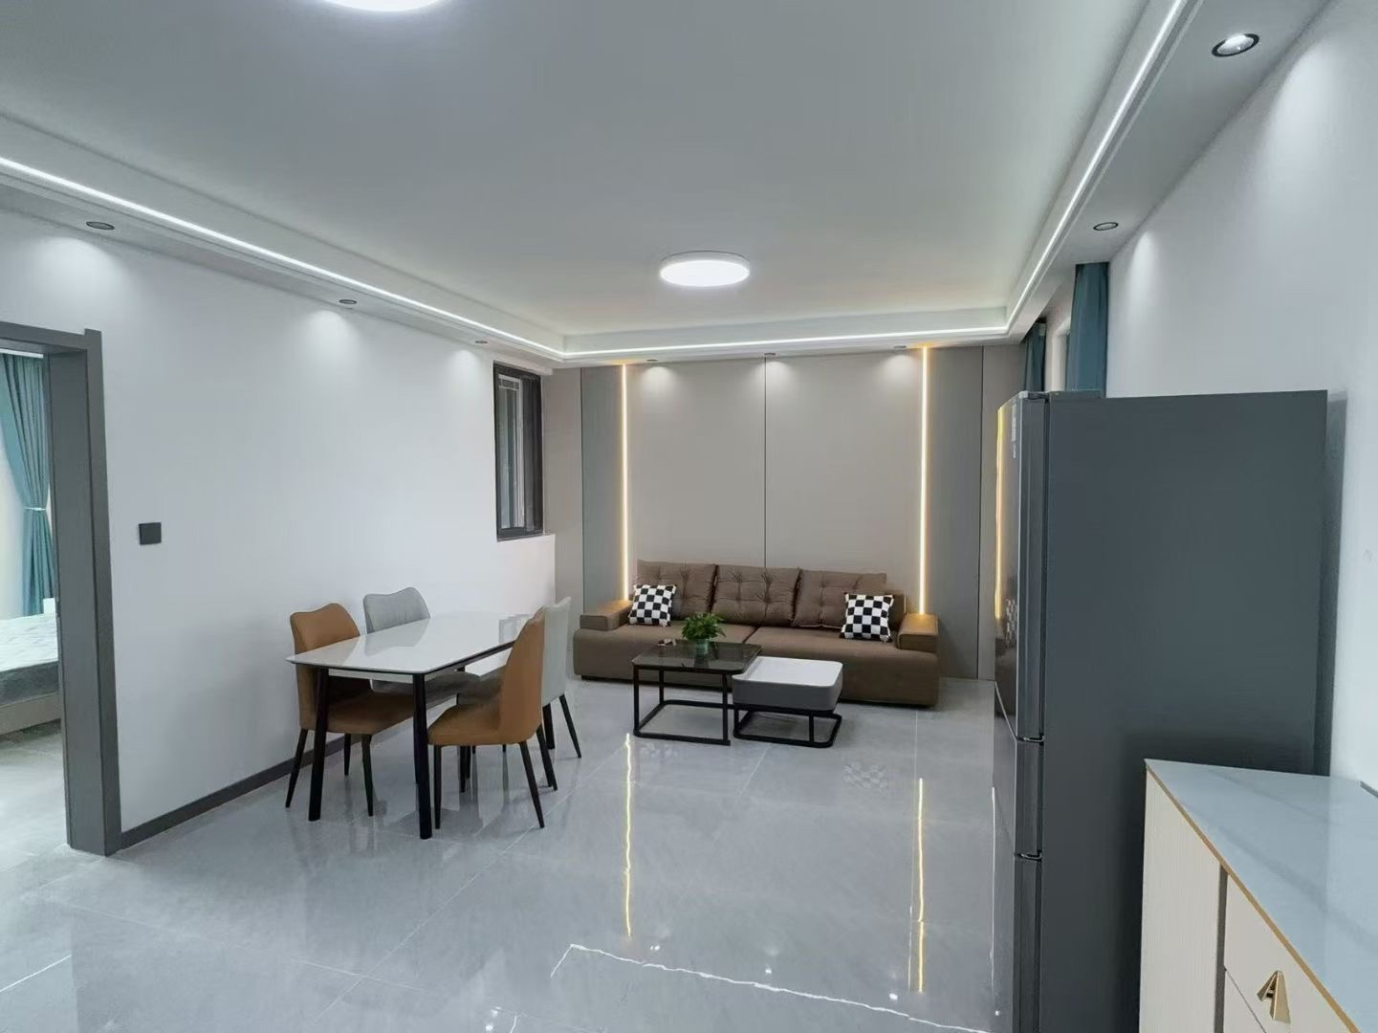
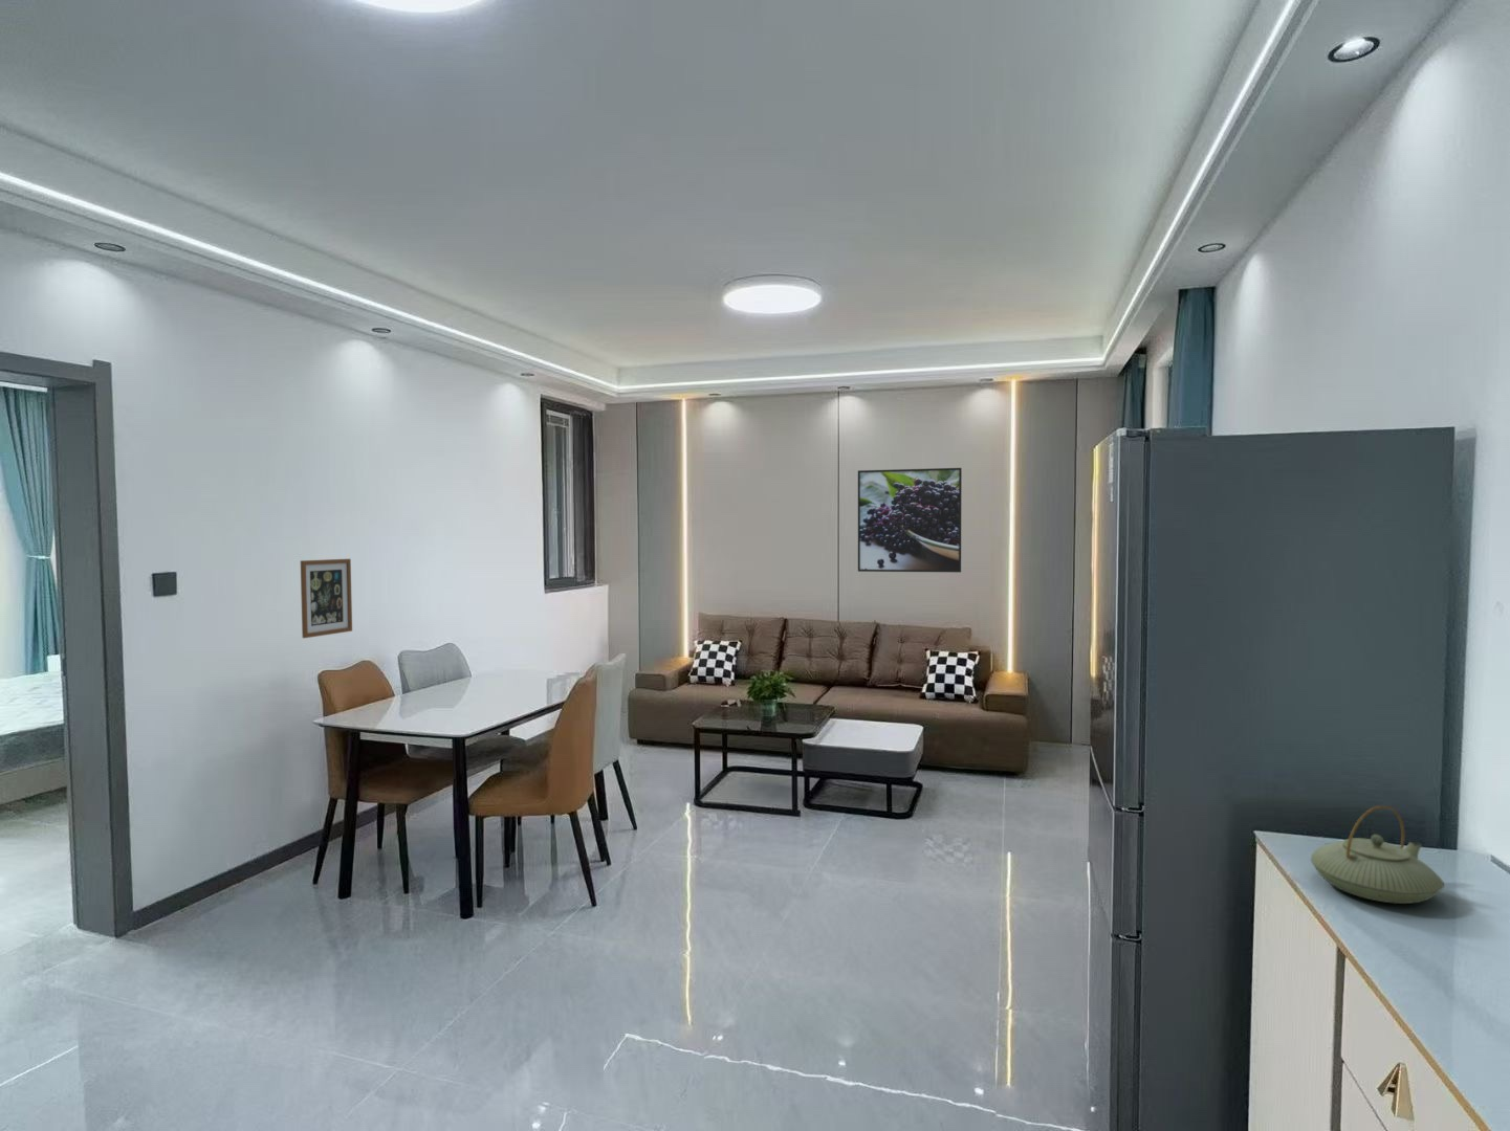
+ teapot [1310,804,1445,905]
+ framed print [857,467,963,573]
+ wall art [300,558,353,639]
